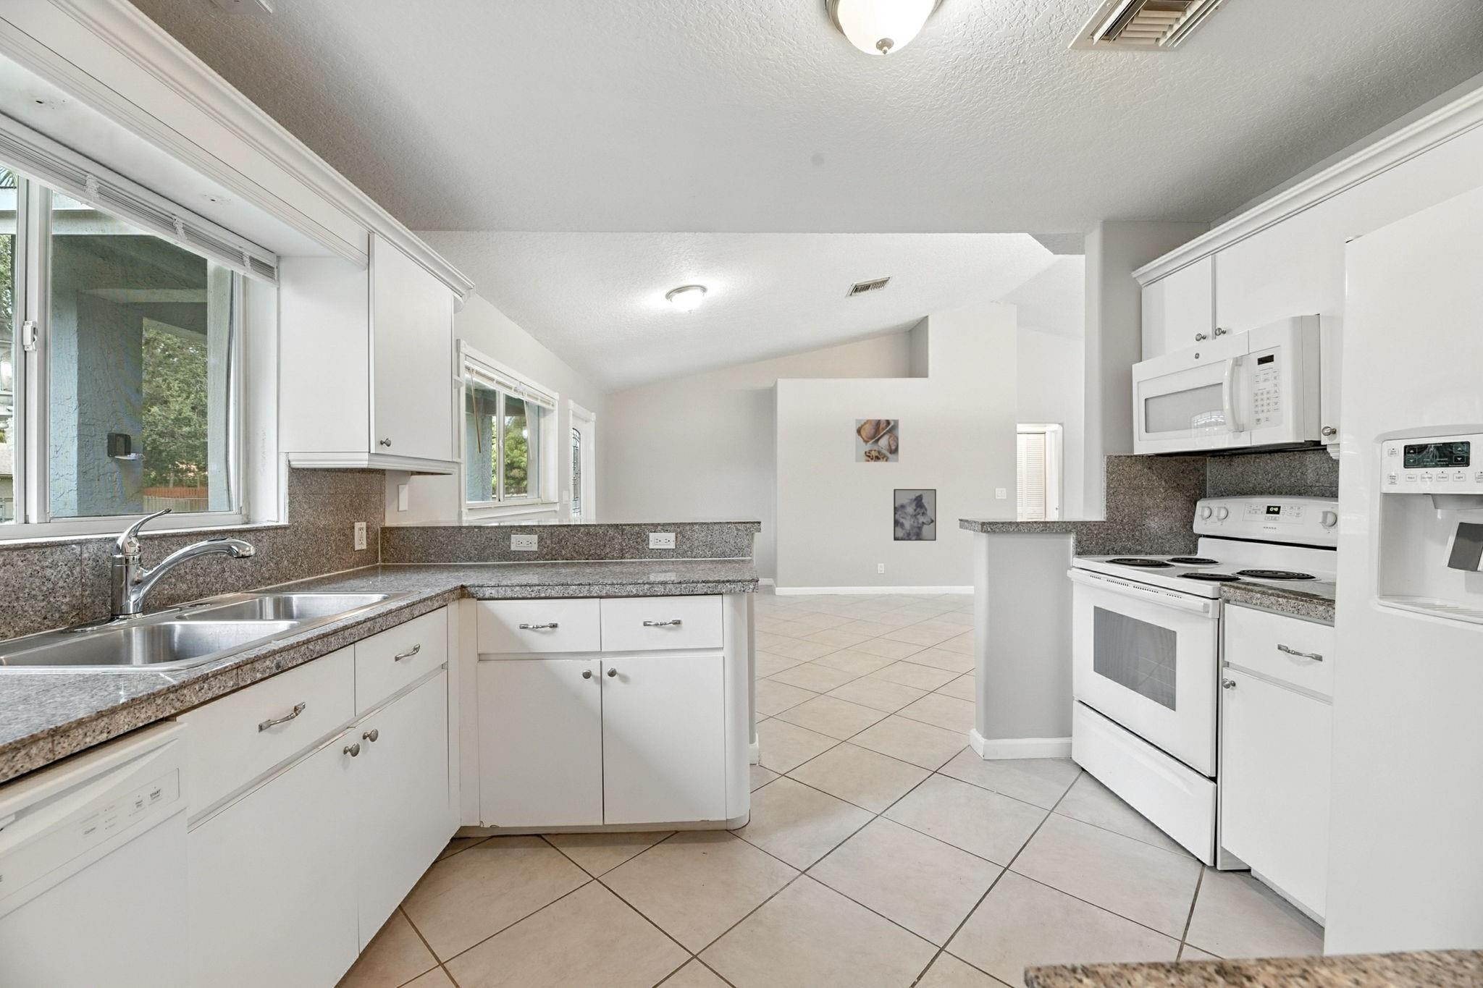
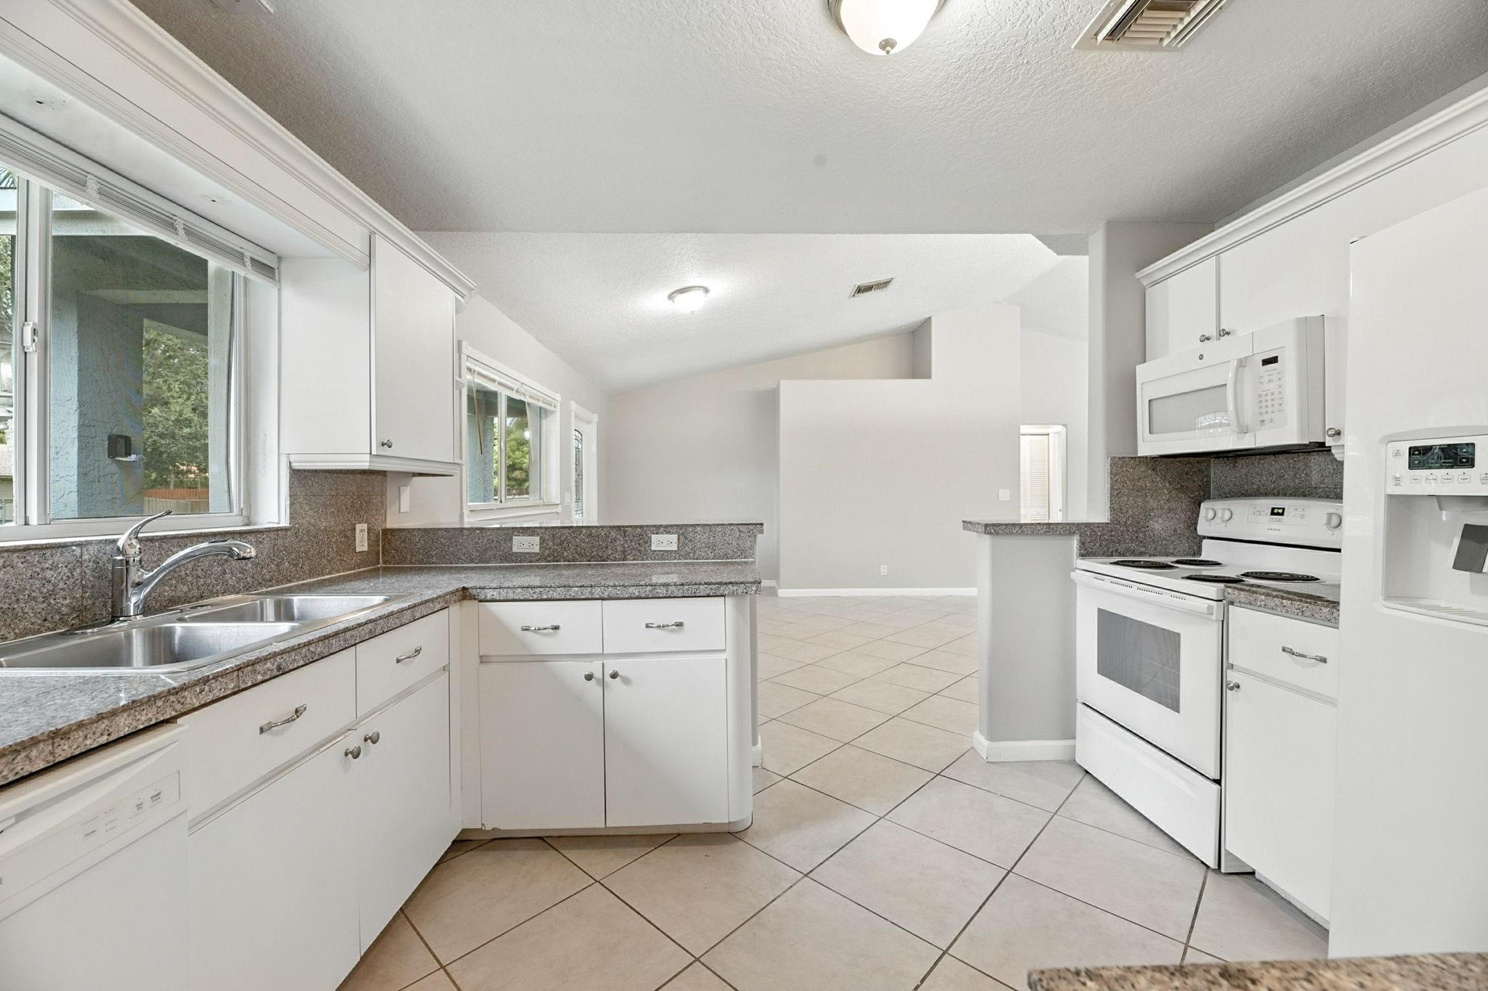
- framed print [856,418,900,463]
- wall art [893,488,937,541]
